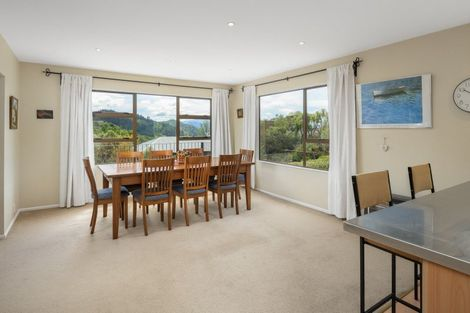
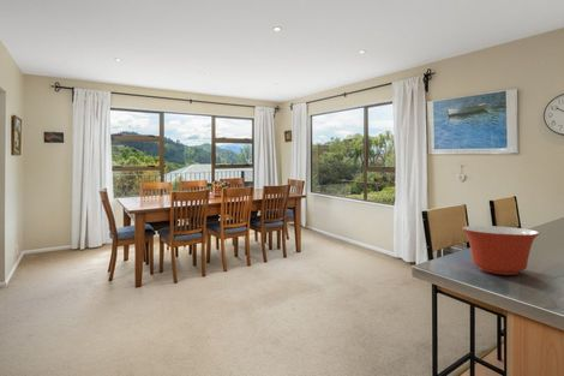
+ mixing bowl [461,225,541,276]
